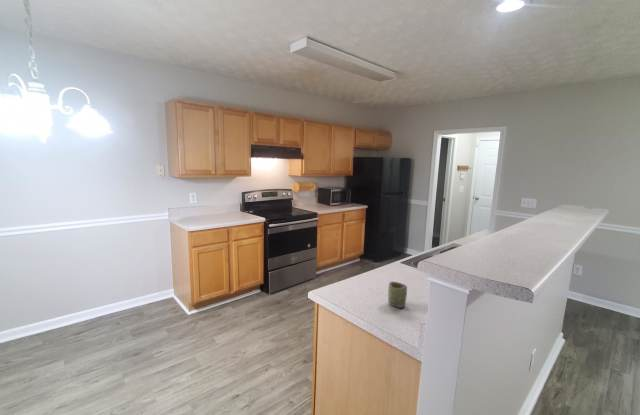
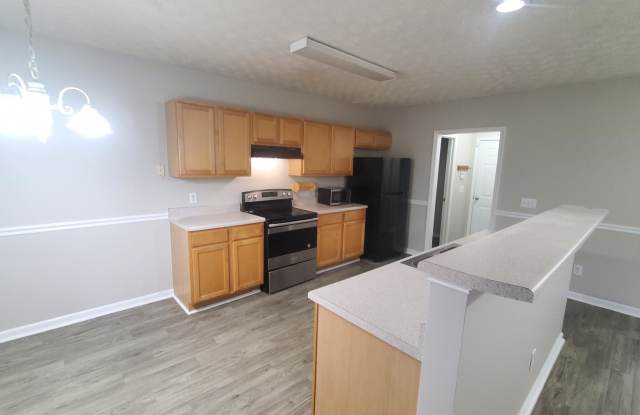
- cup [387,281,408,309]
